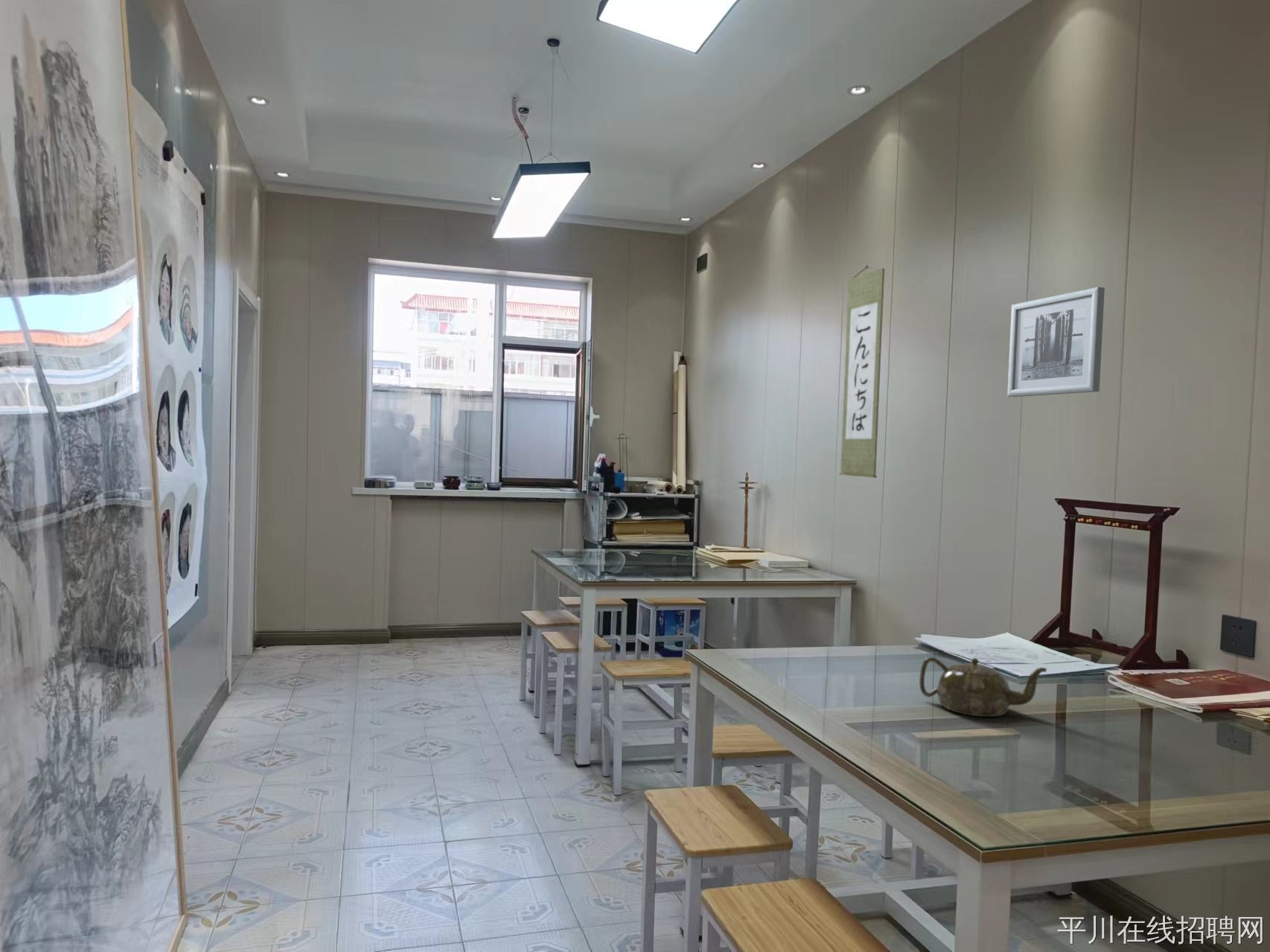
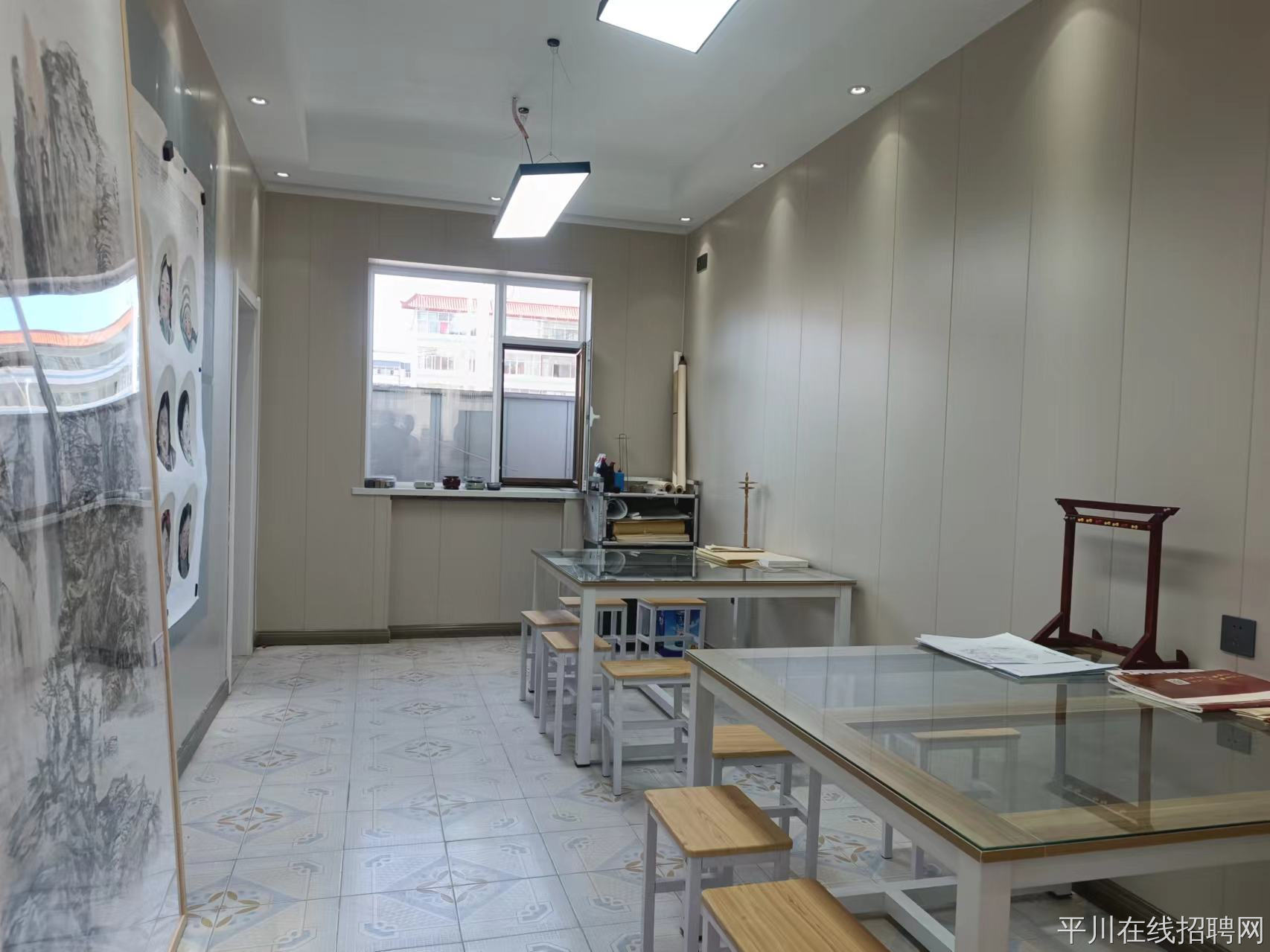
- wall scroll [839,265,885,479]
- teapot [919,657,1047,718]
- wall art [1006,287,1105,397]
